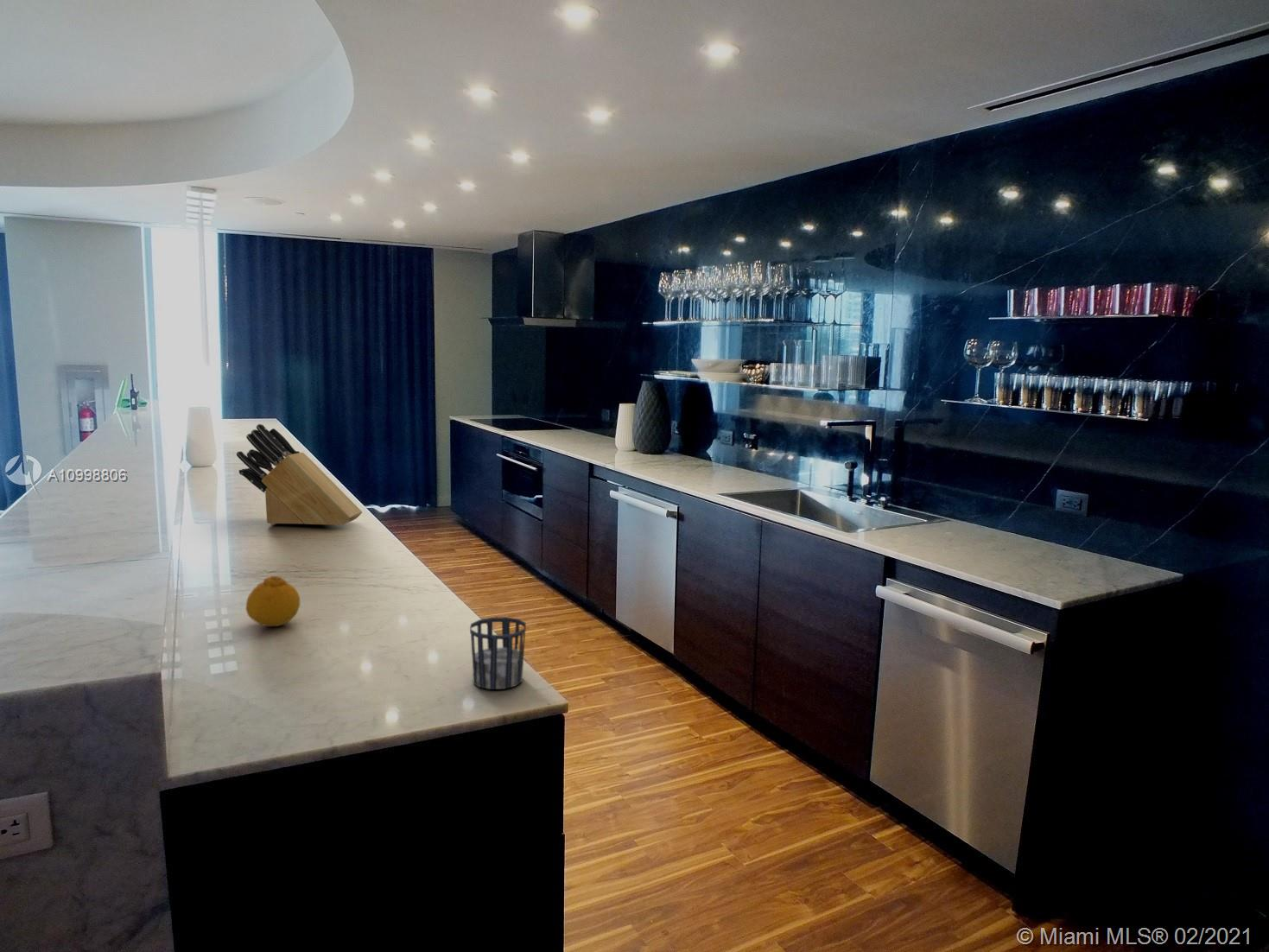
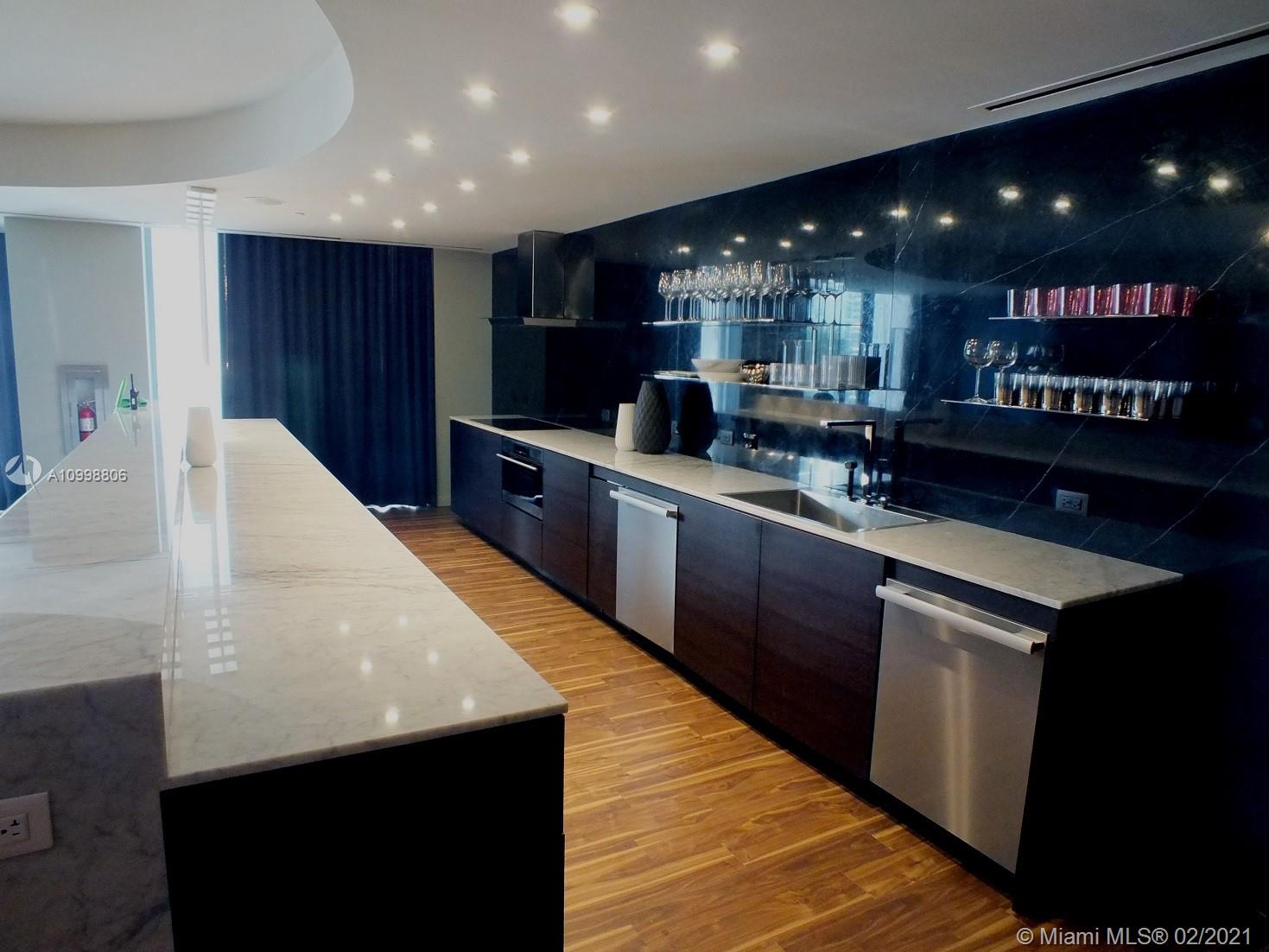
- knife block [236,423,363,527]
- fruit [245,575,301,627]
- cup [469,616,527,690]
